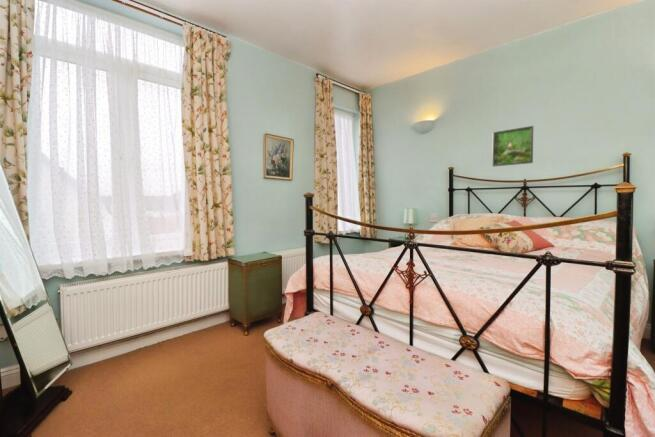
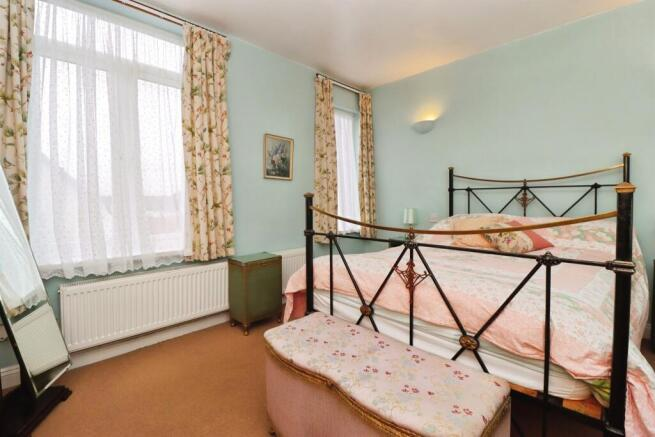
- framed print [491,125,534,168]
